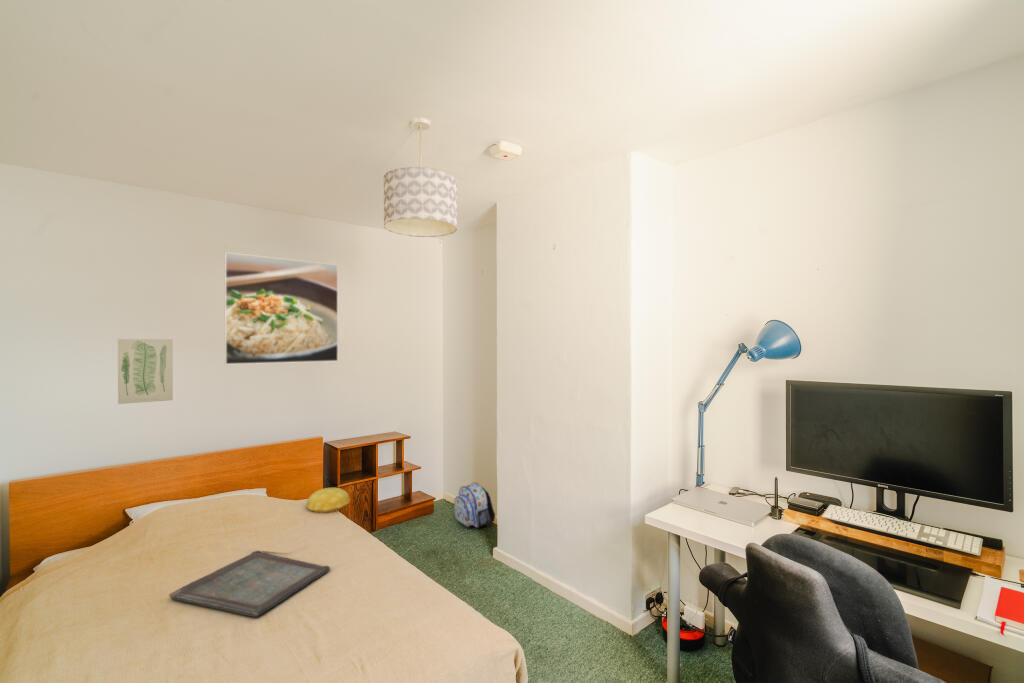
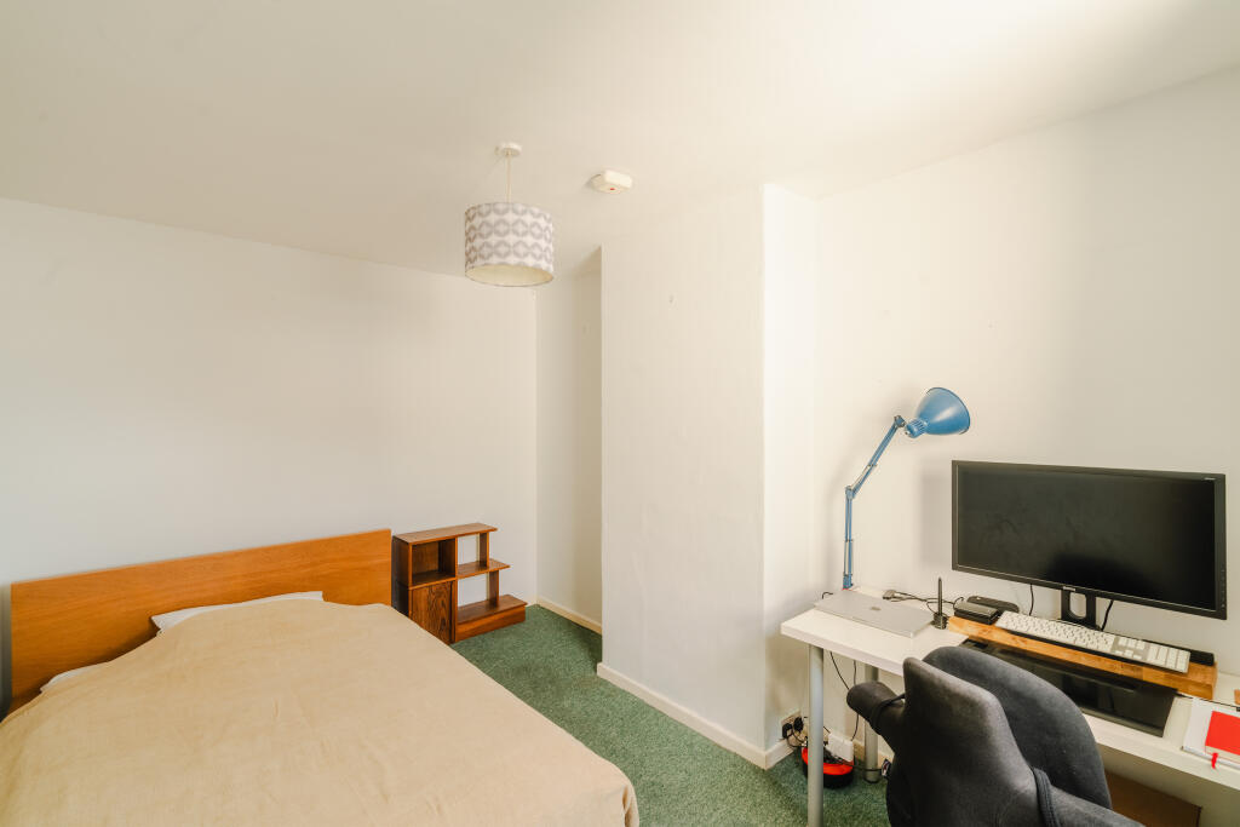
- serving tray [168,550,331,618]
- wall art [117,338,174,405]
- backpack [453,481,496,529]
- cushion [305,487,351,514]
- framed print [224,251,339,365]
